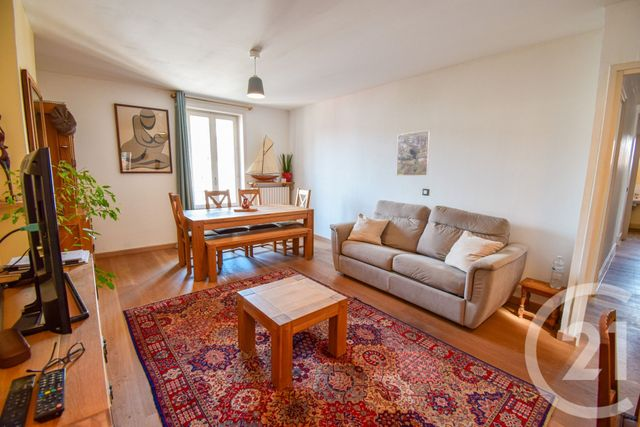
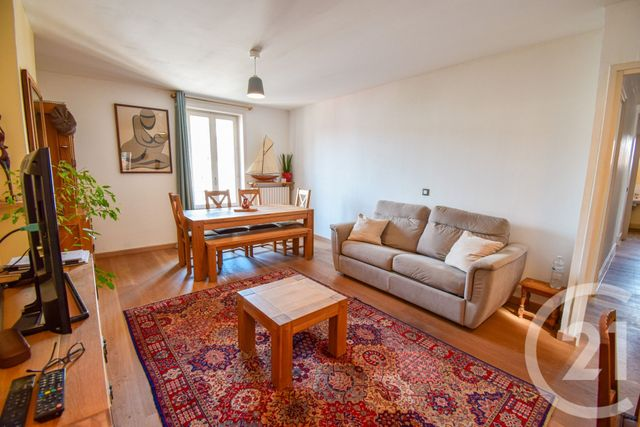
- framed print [395,129,431,177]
